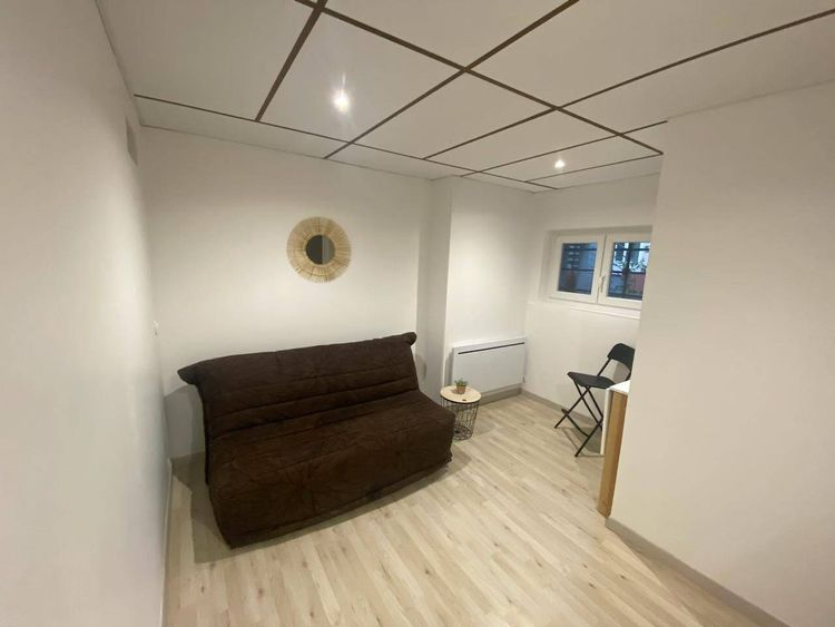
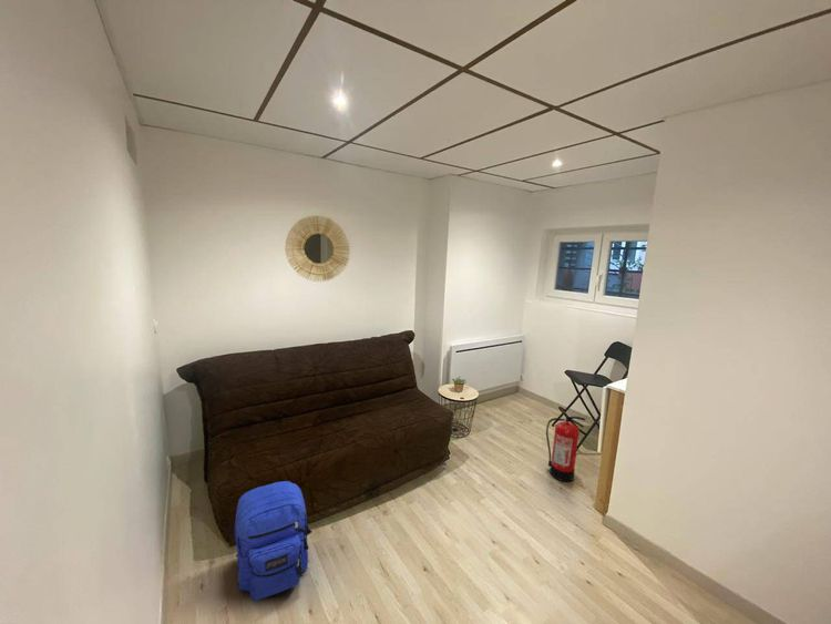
+ backpack [234,480,314,603]
+ fire extinguisher [545,416,586,483]
